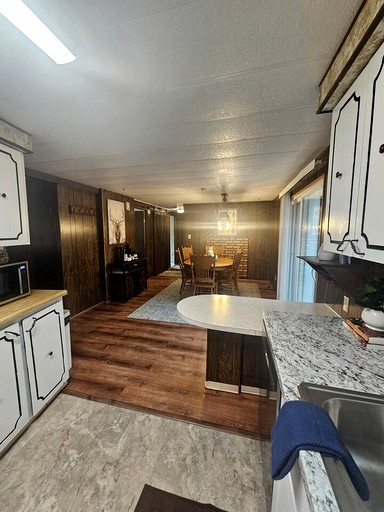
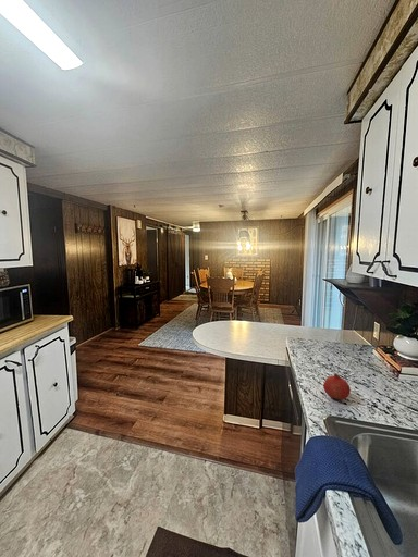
+ fruit [322,372,352,400]
